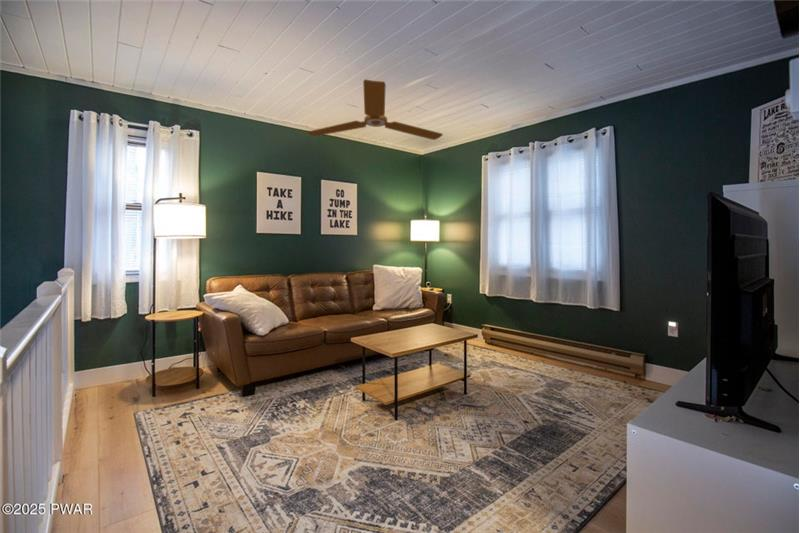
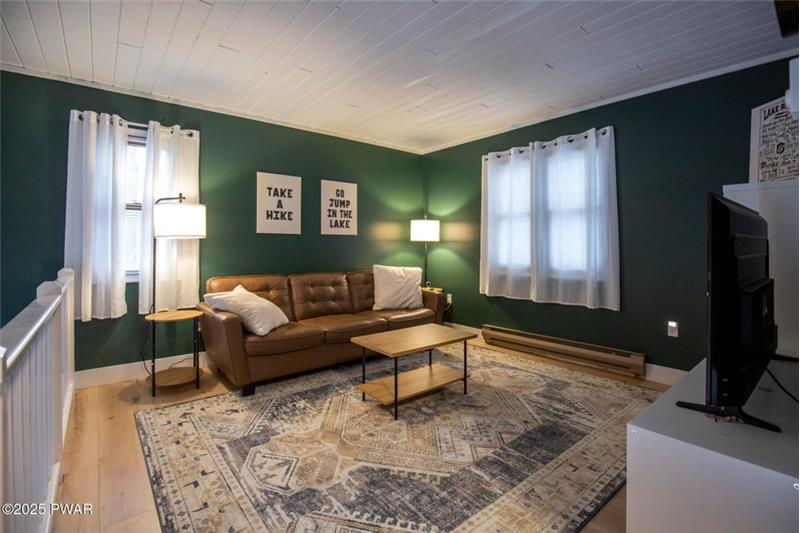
- ceiling fan [305,78,444,141]
